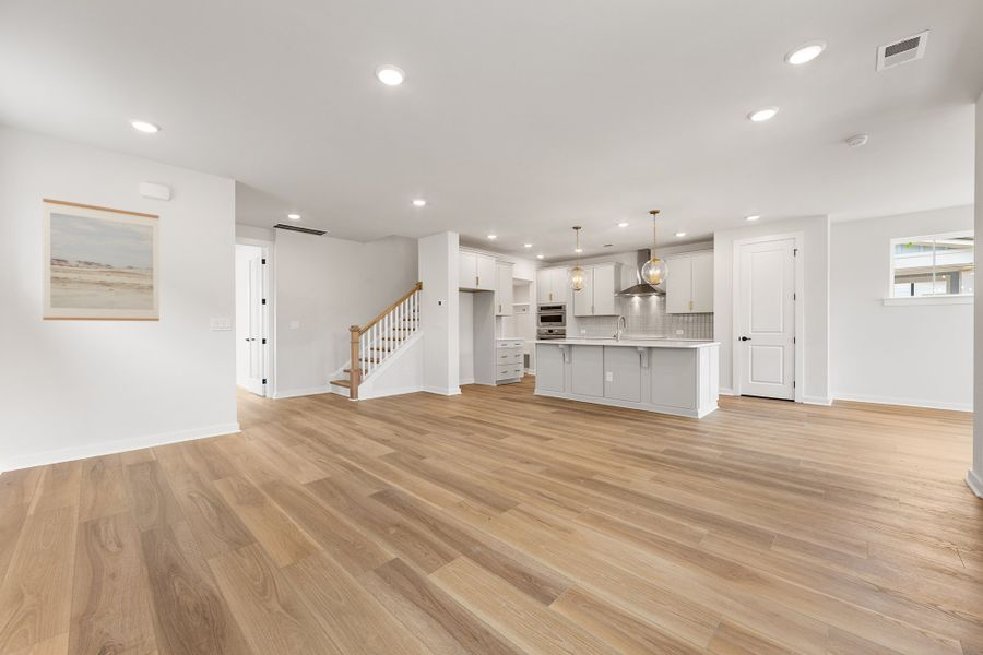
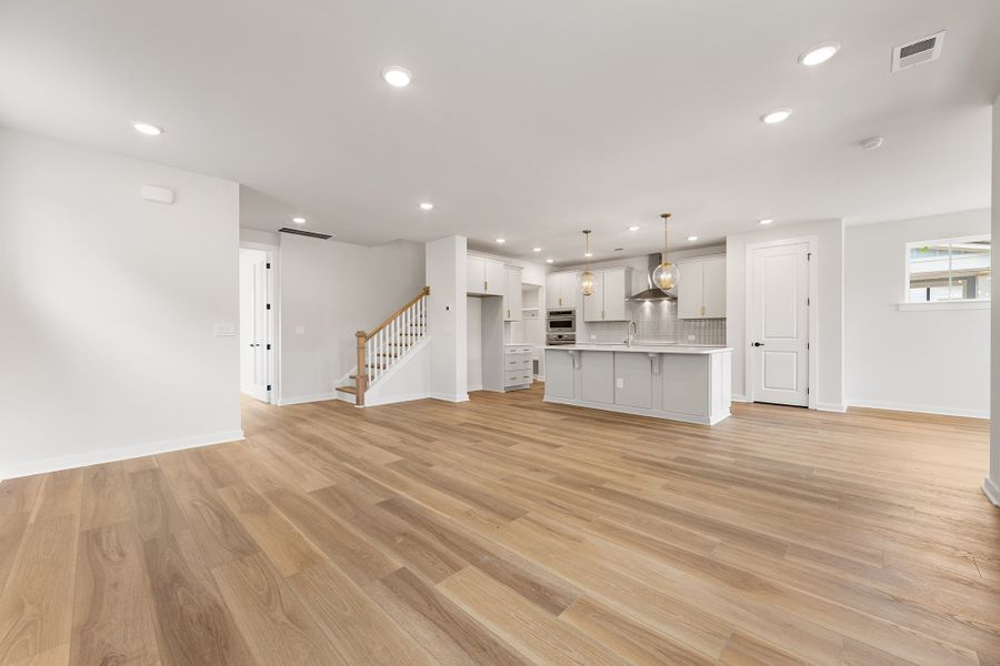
- wall art [42,198,161,322]
